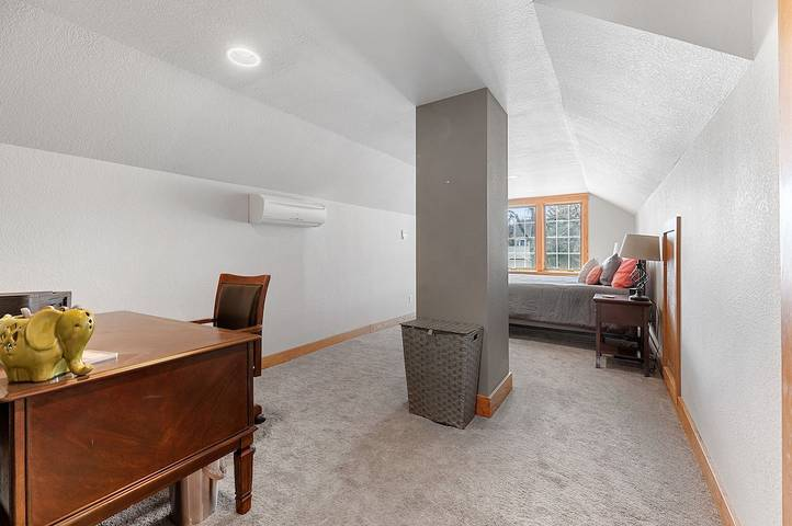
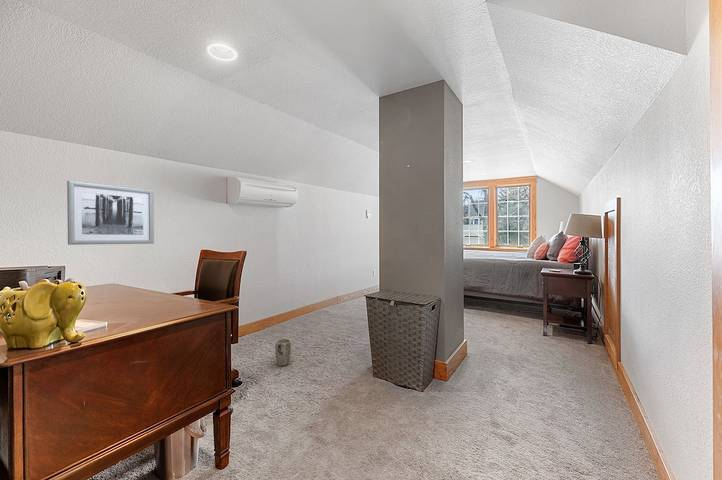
+ plant pot [274,338,292,367]
+ wall art [66,180,155,246]
